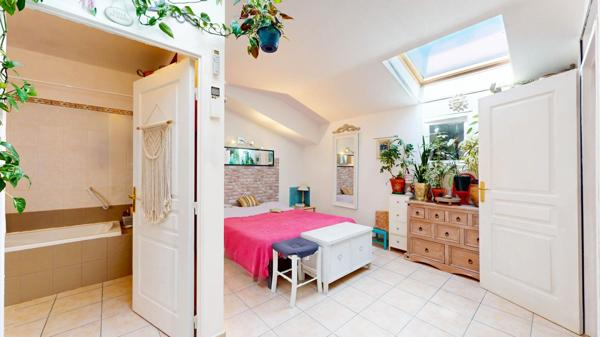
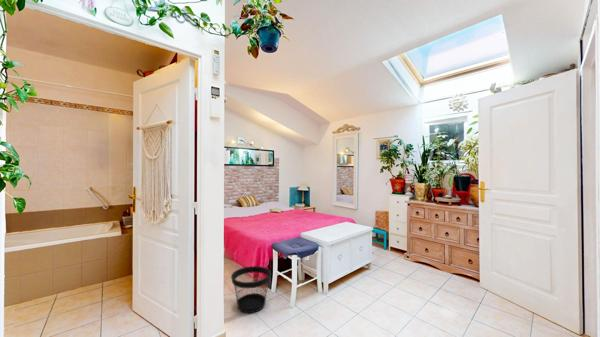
+ wastebasket [230,265,272,314]
